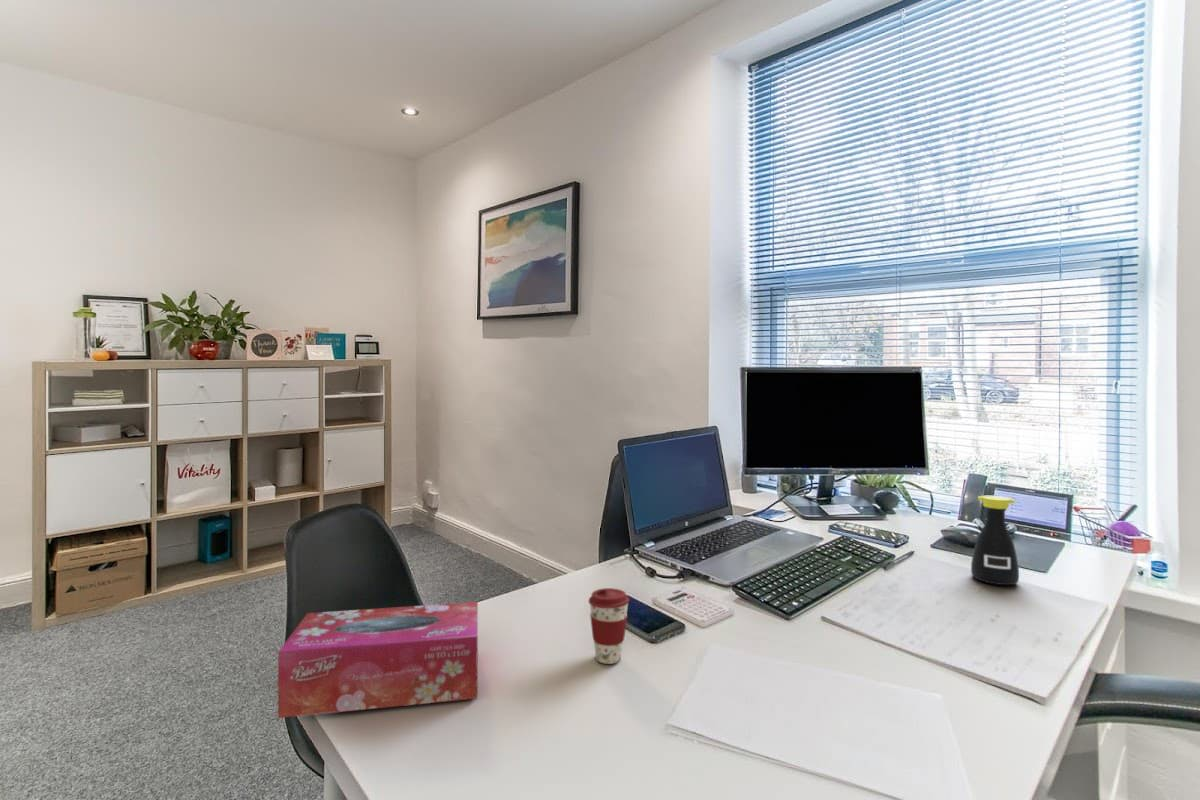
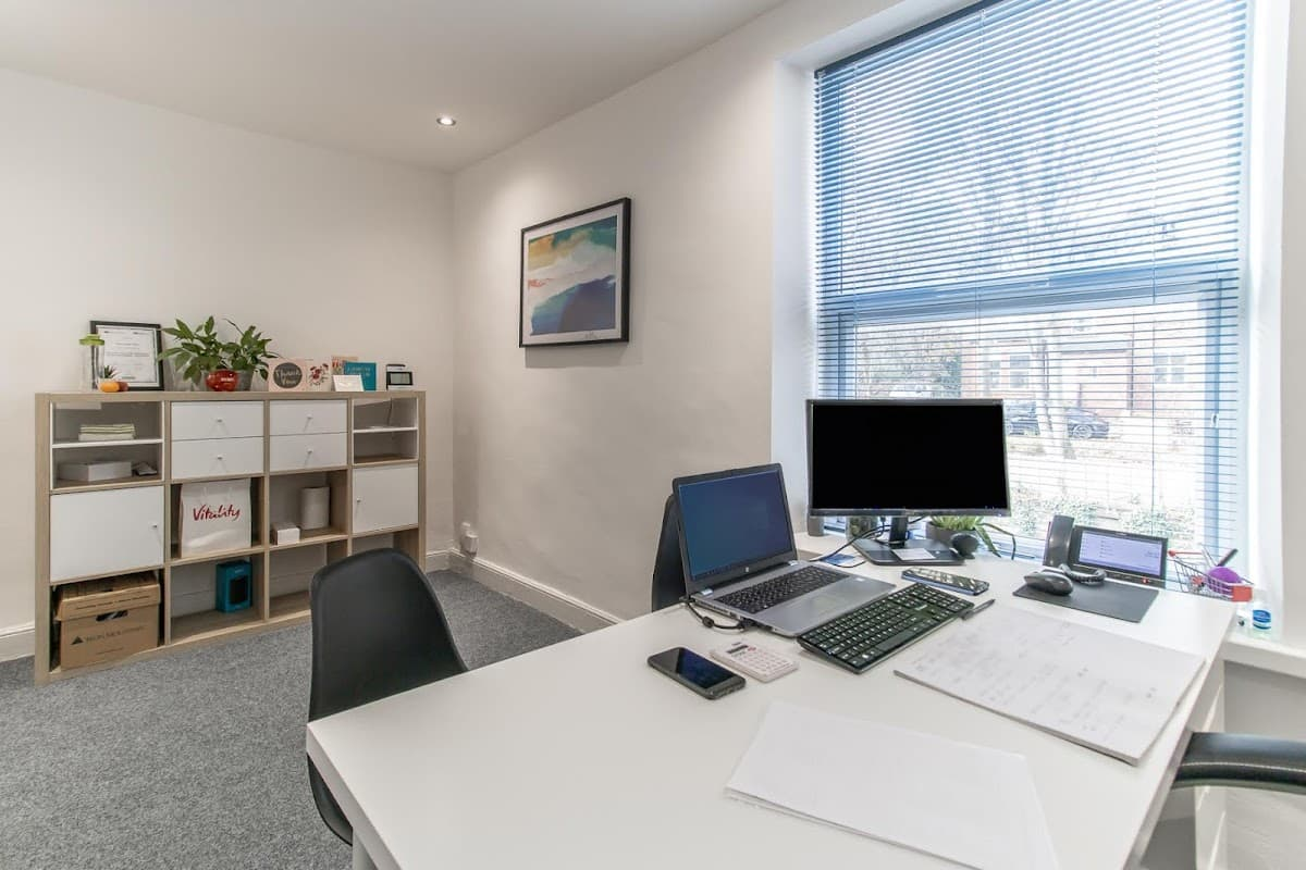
- tissue box [277,601,479,719]
- coffee cup [588,587,631,665]
- bottle [970,495,1020,586]
